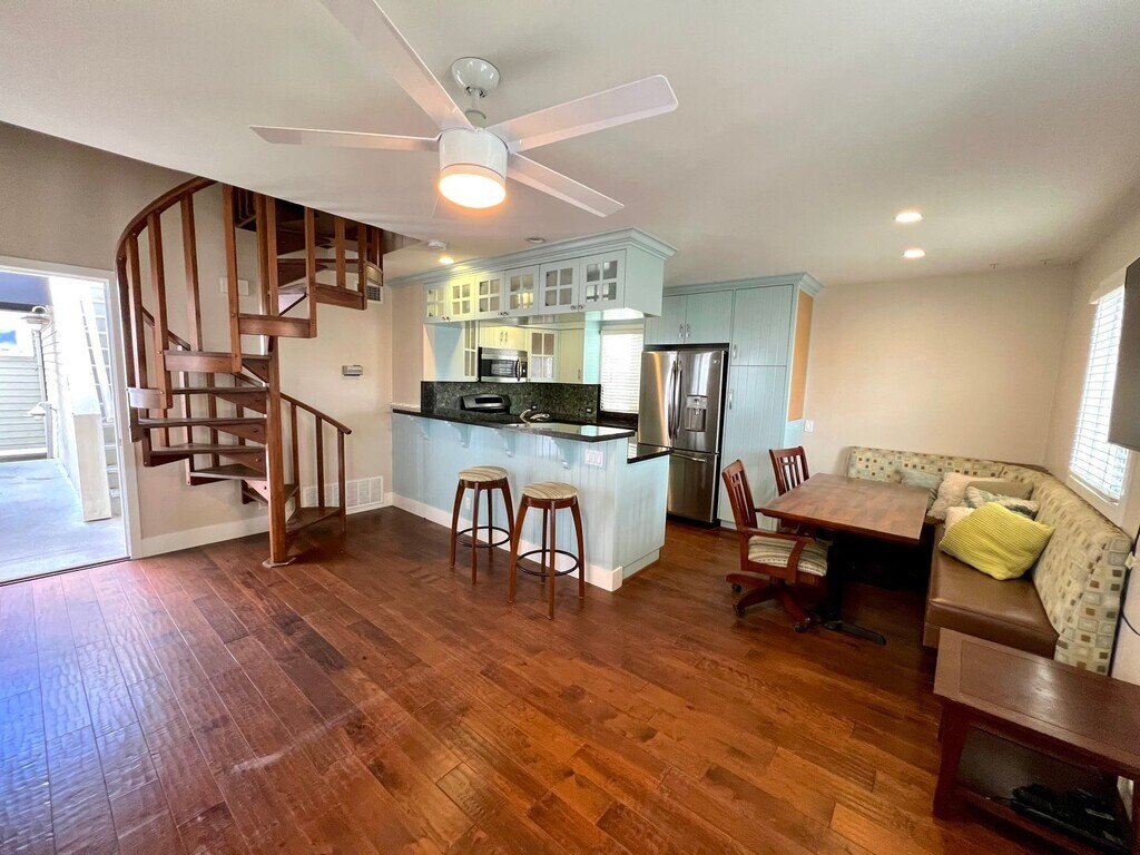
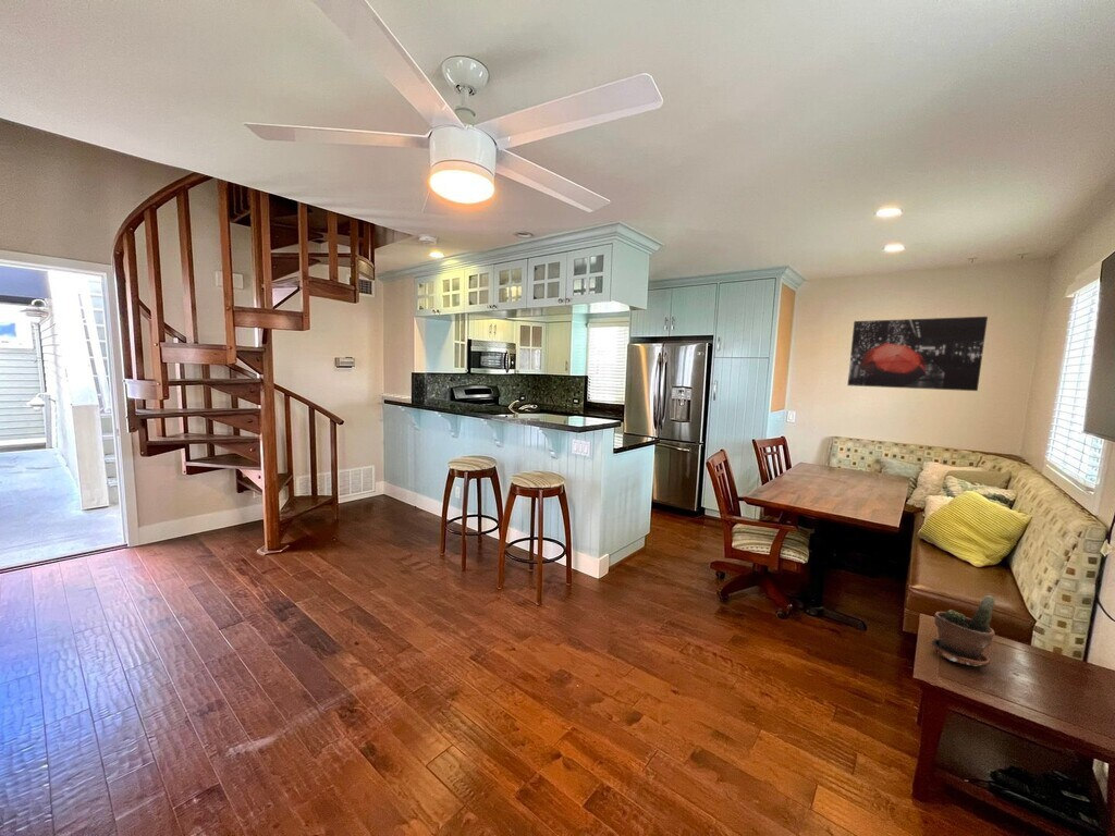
+ wall art [846,316,989,392]
+ potted plant [931,594,996,667]
